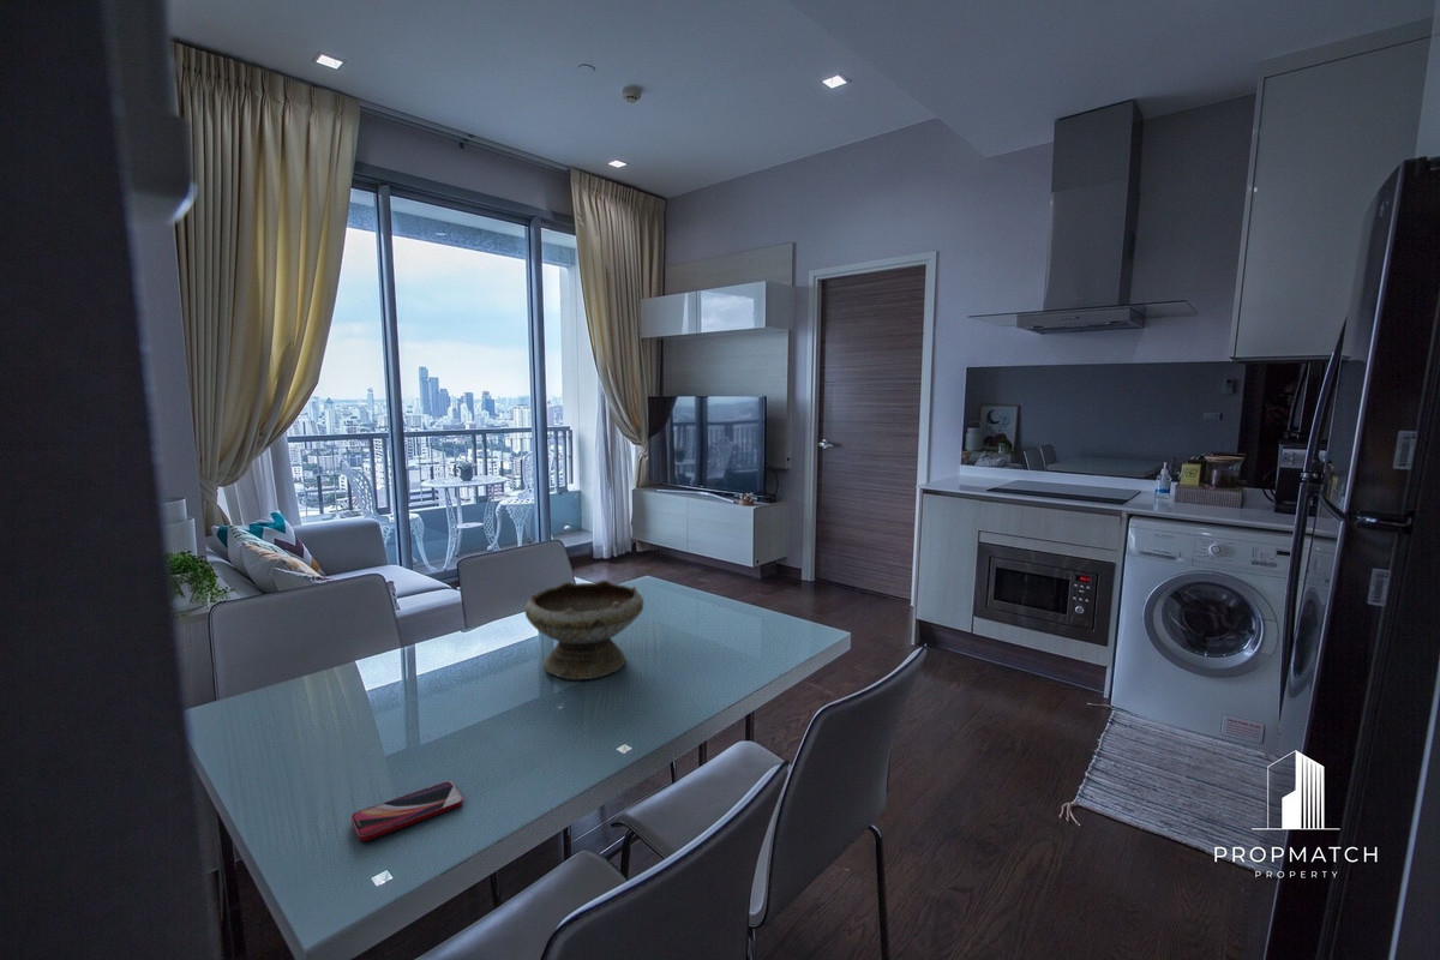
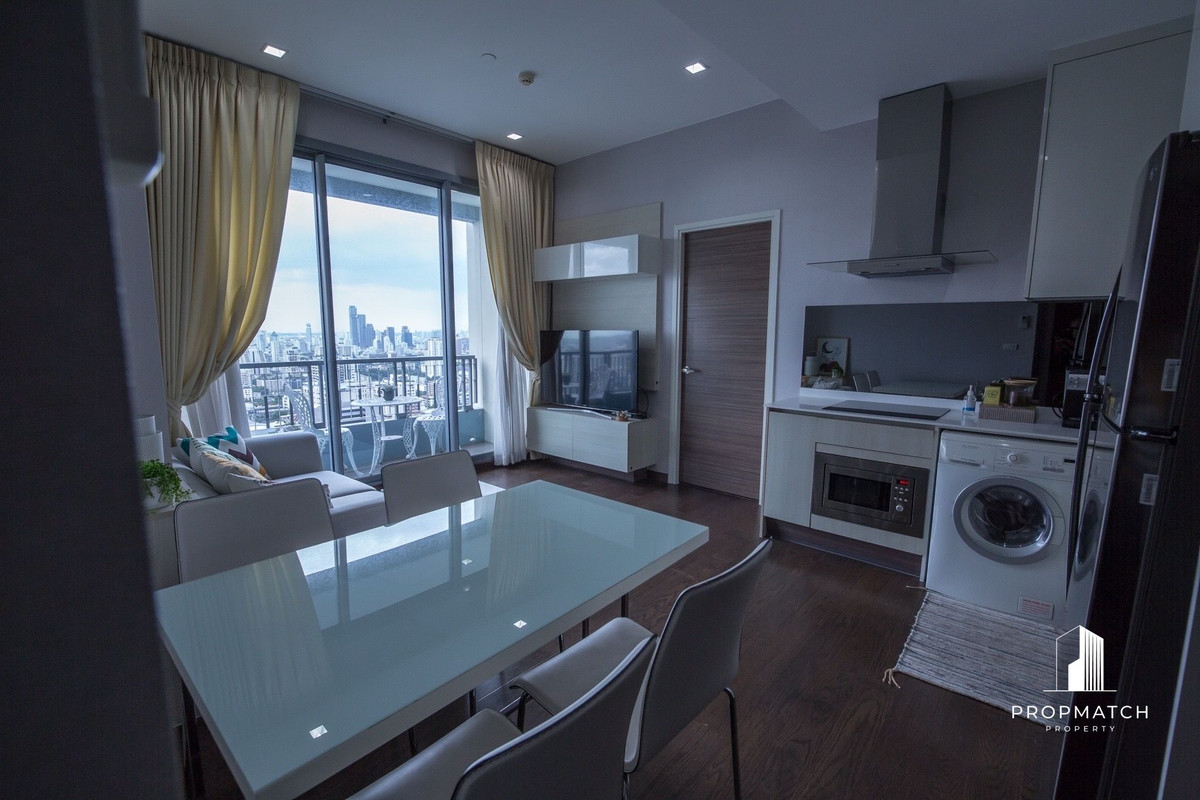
- smartphone [350,780,463,842]
- bowl [524,578,644,680]
